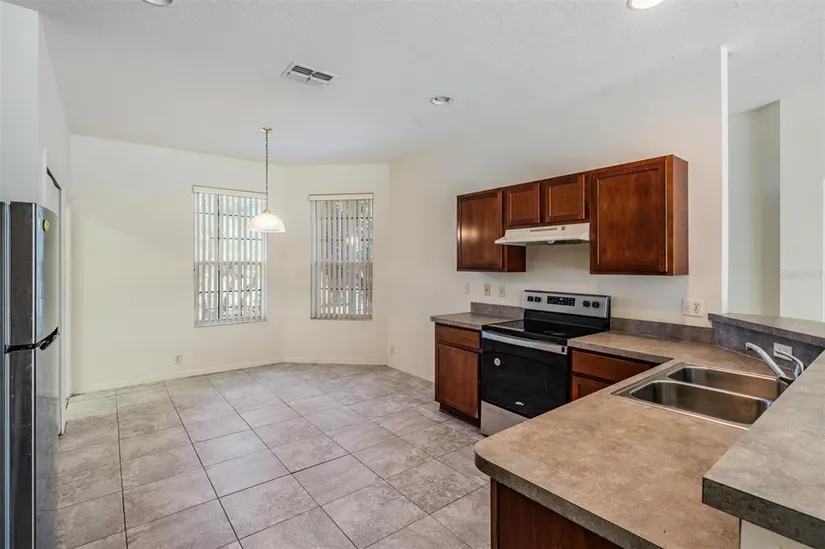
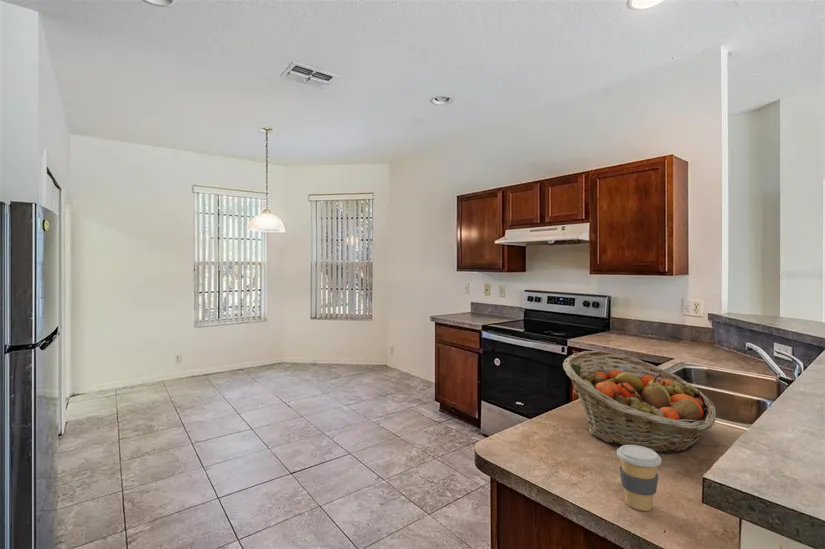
+ fruit basket [562,350,717,454]
+ coffee cup [616,445,662,512]
